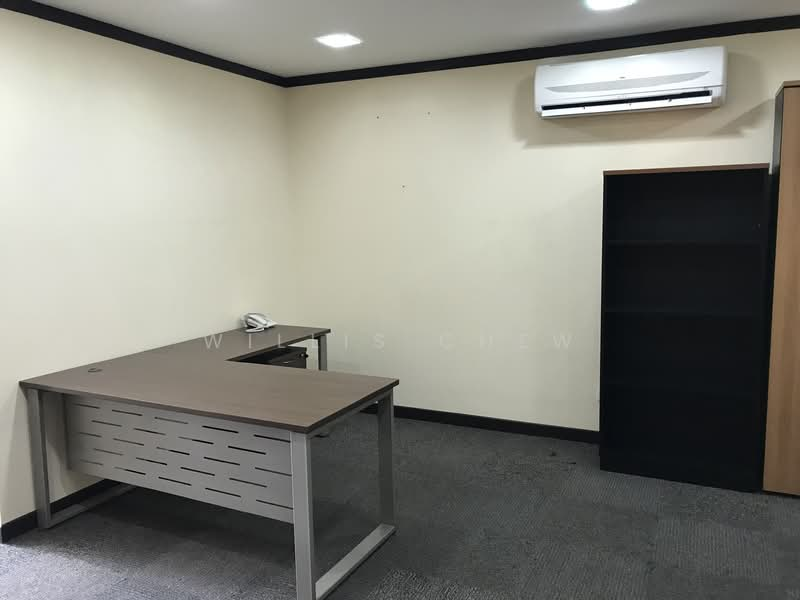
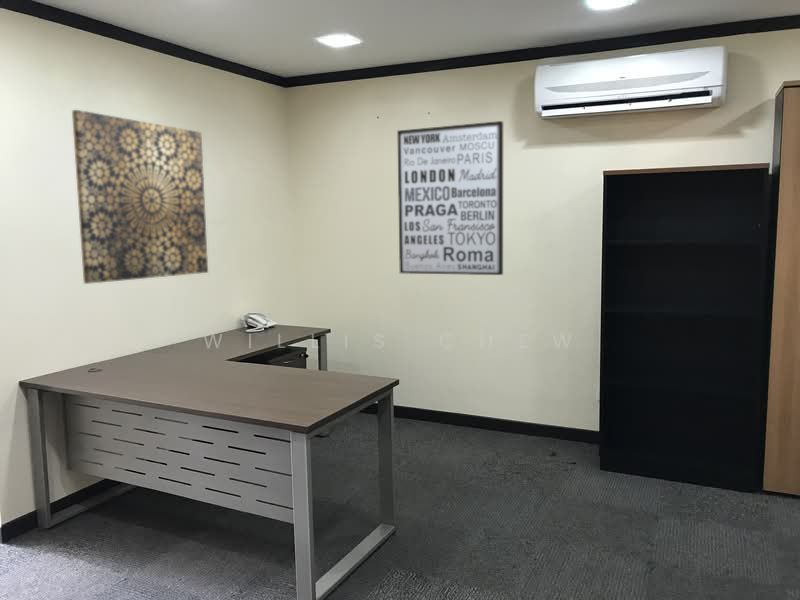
+ wall art [71,109,209,285]
+ wall art [396,120,504,276]
